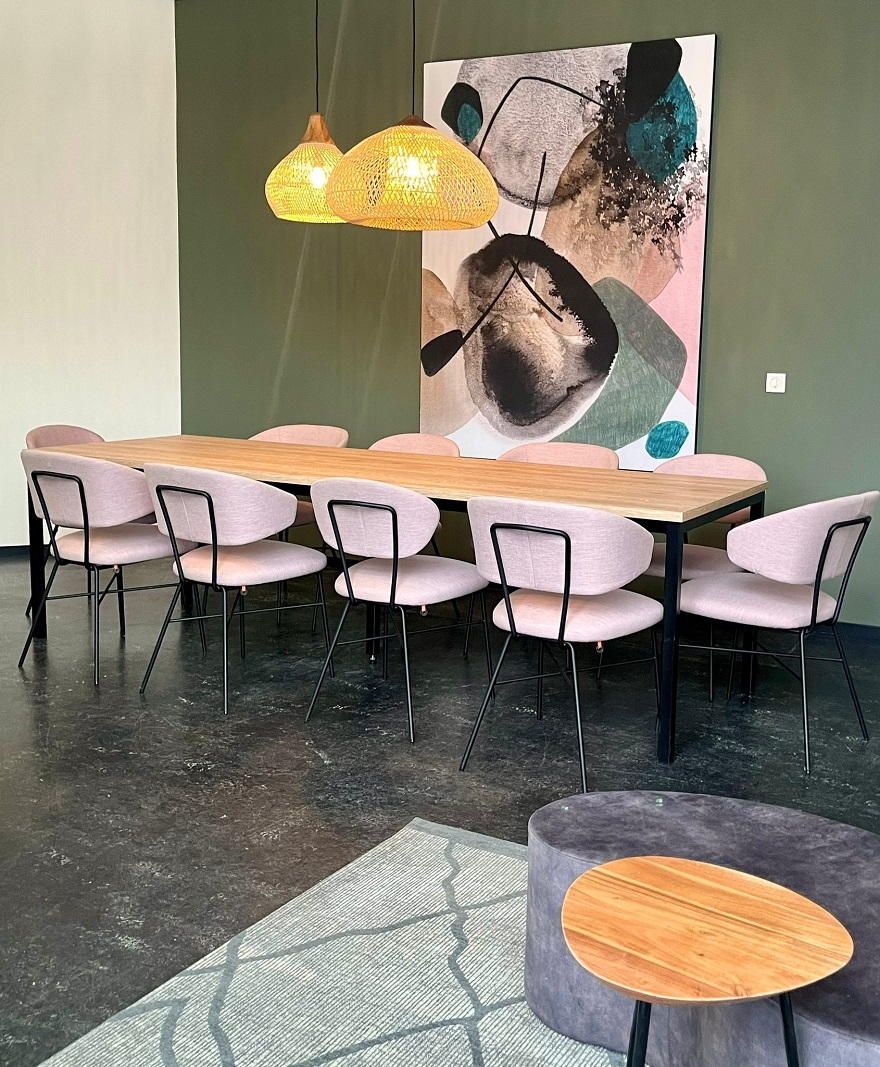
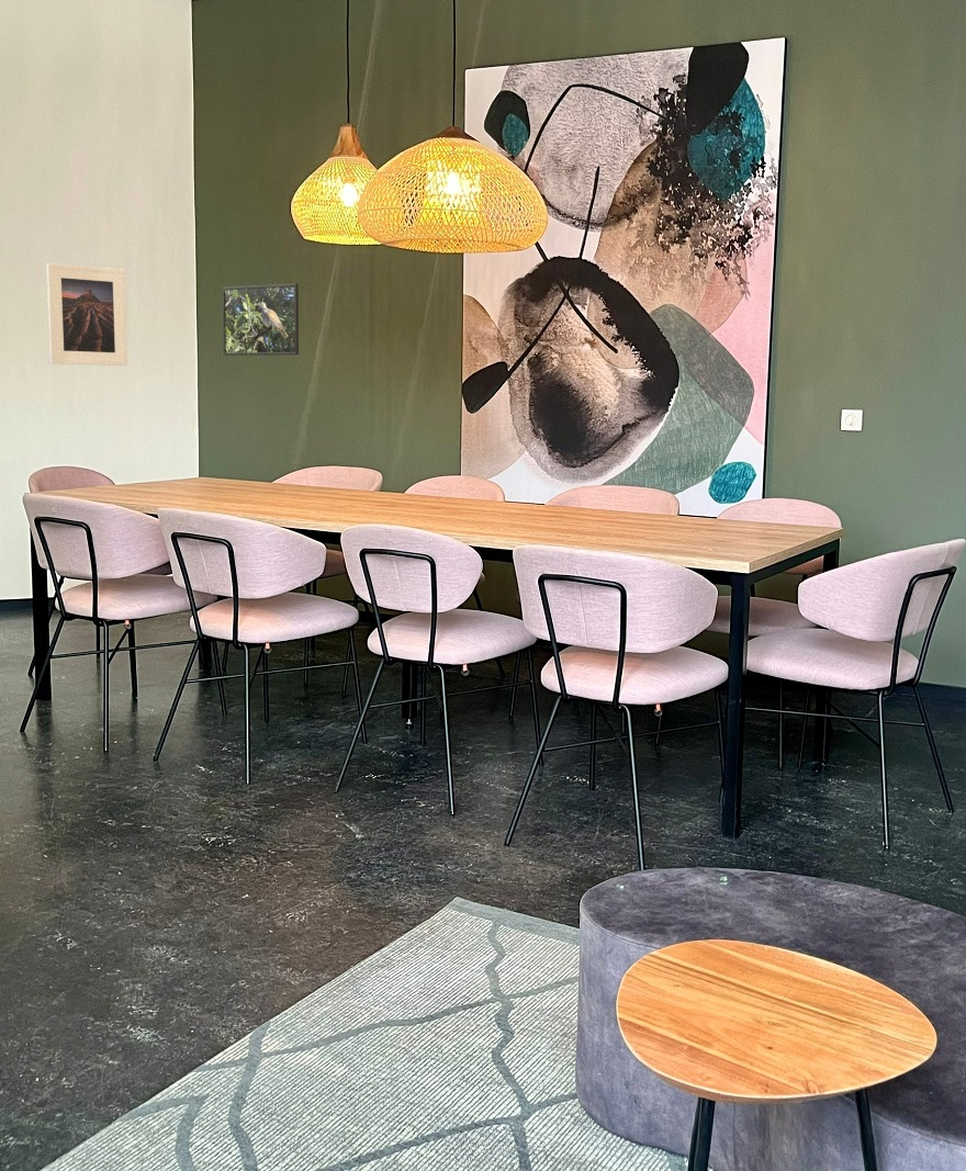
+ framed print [46,262,128,367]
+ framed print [222,282,300,357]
